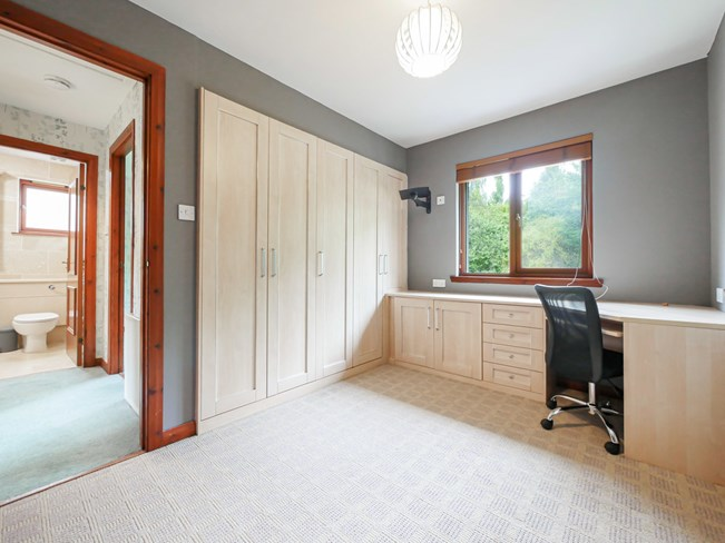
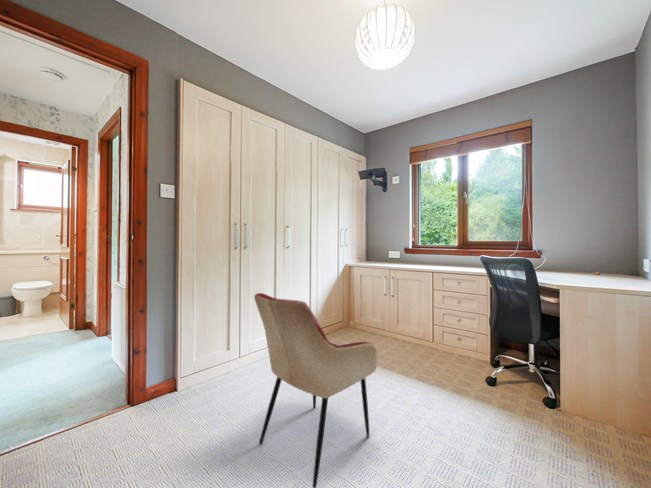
+ armchair [253,292,379,488]
